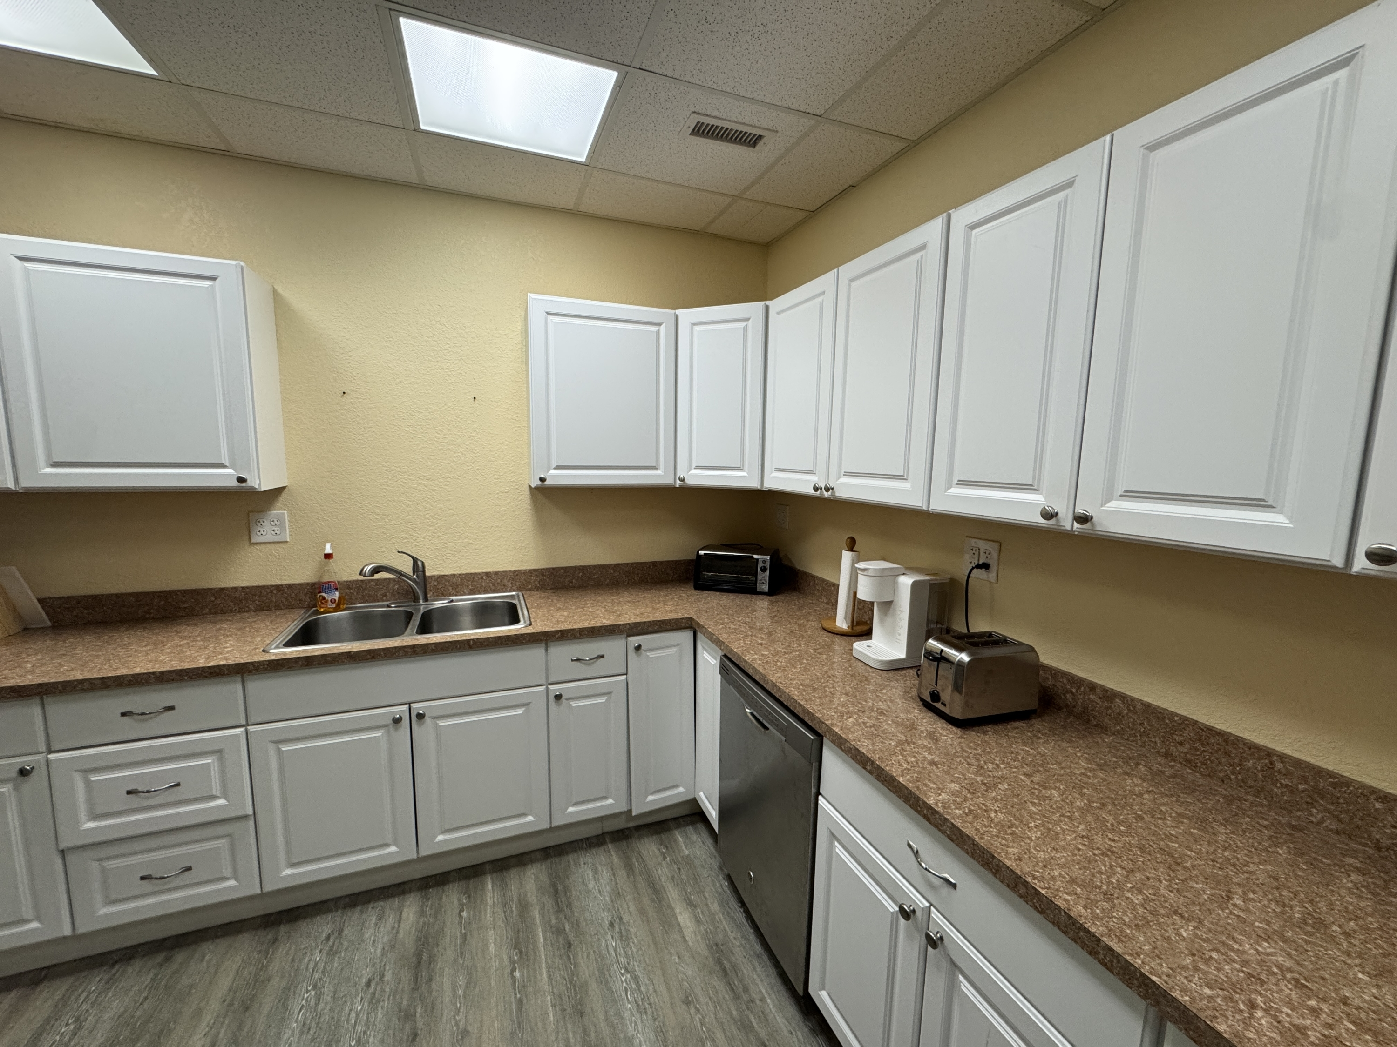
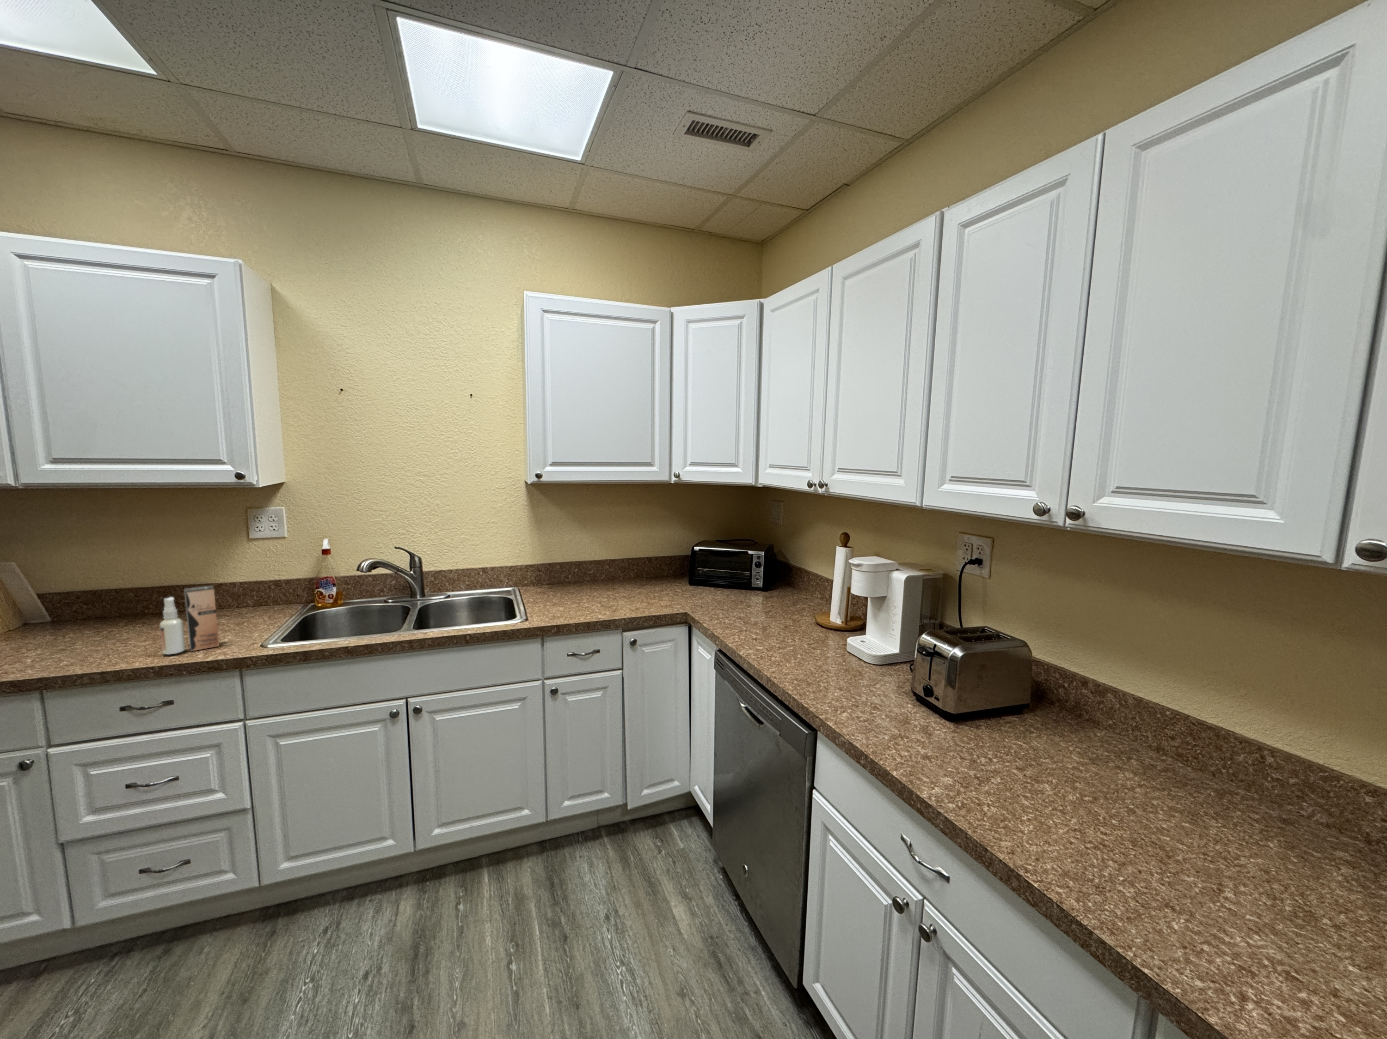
+ spray bottle [159,585,220,655]
